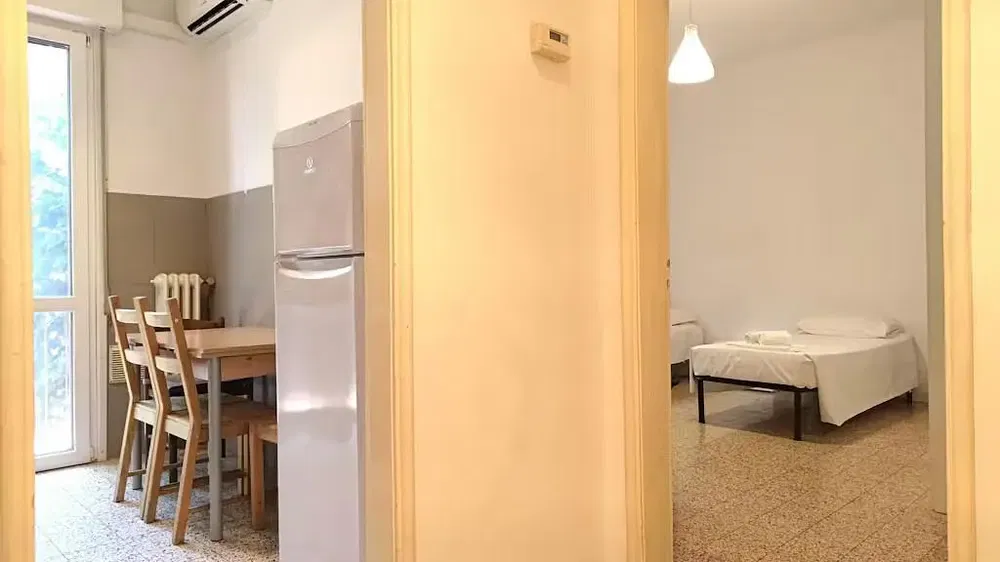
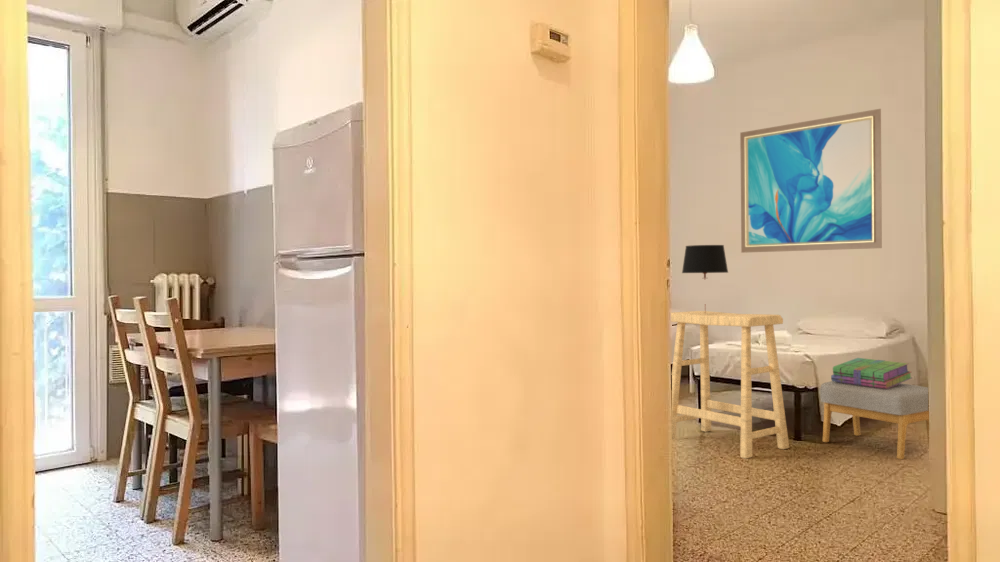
+ table lamp [681,244,729,313]
+ stool [670,310,790,460]
+ footstool [819,380,930,460]
+ stack of books [830,357,912,389]
+ wall art [739,108,883,254]
